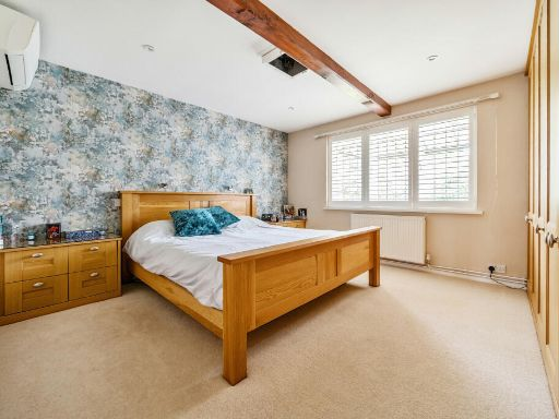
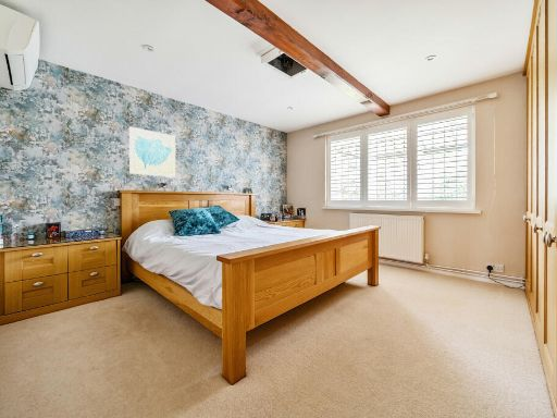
+ wall art [128,125,176,179]
